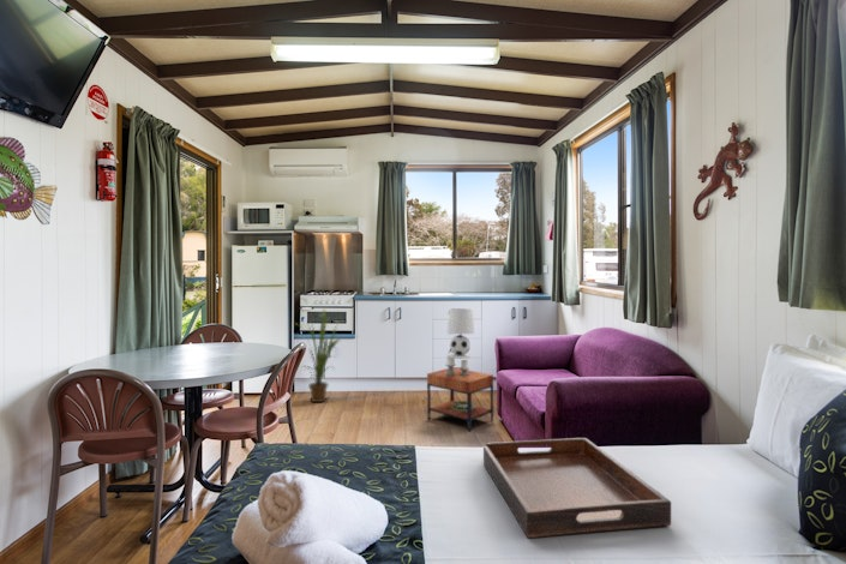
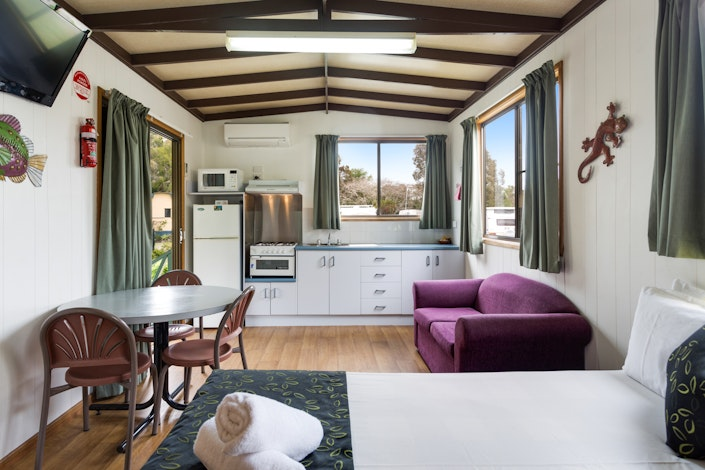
- serving tray [482,437,672,539]
- table lamp [445,307,475,360]
- side table [426,355,494,432]
- house plant [292,307,342,403]
